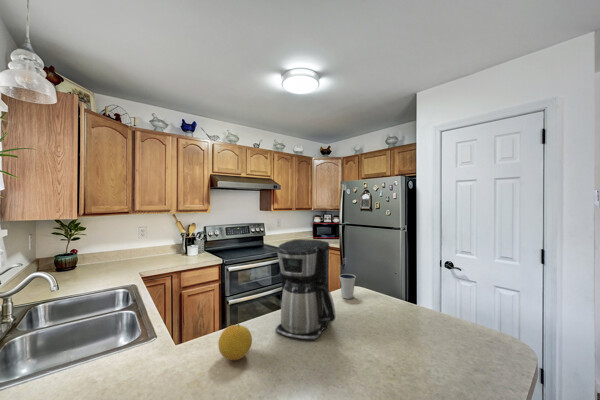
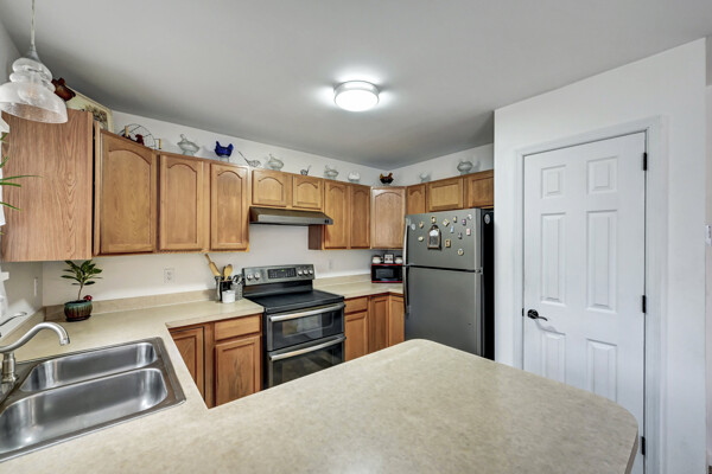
- dixie cup [338,273,357,300]
- fruit [217,323,253,361]
- coffee maker [274,238,336,341]
